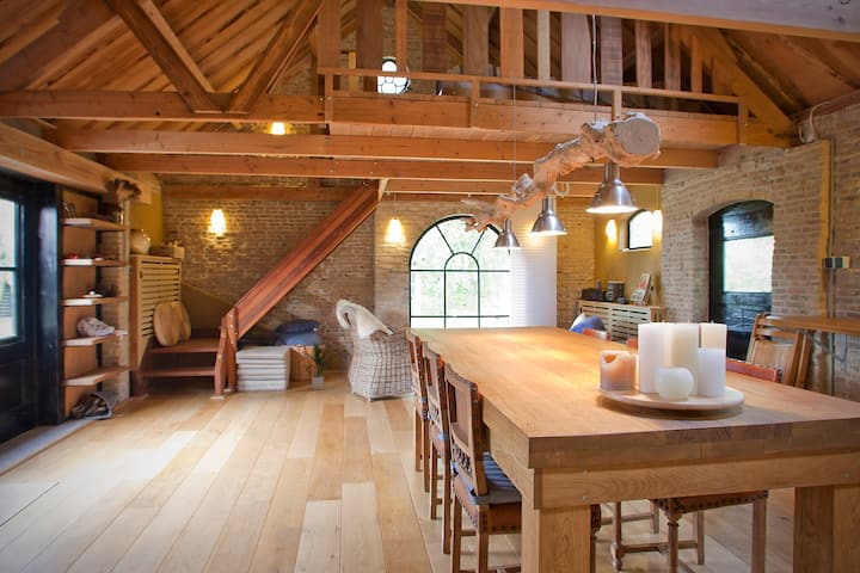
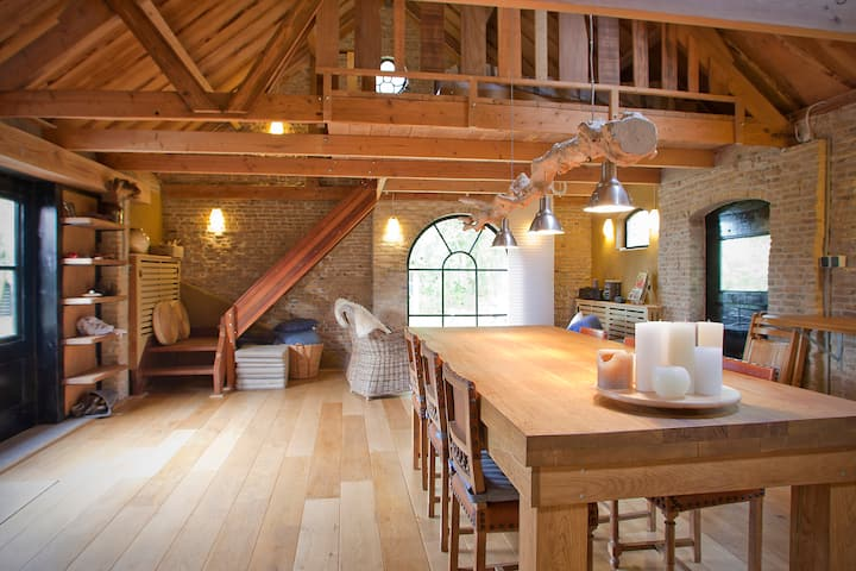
- indoor plant [299,341,338,390]
